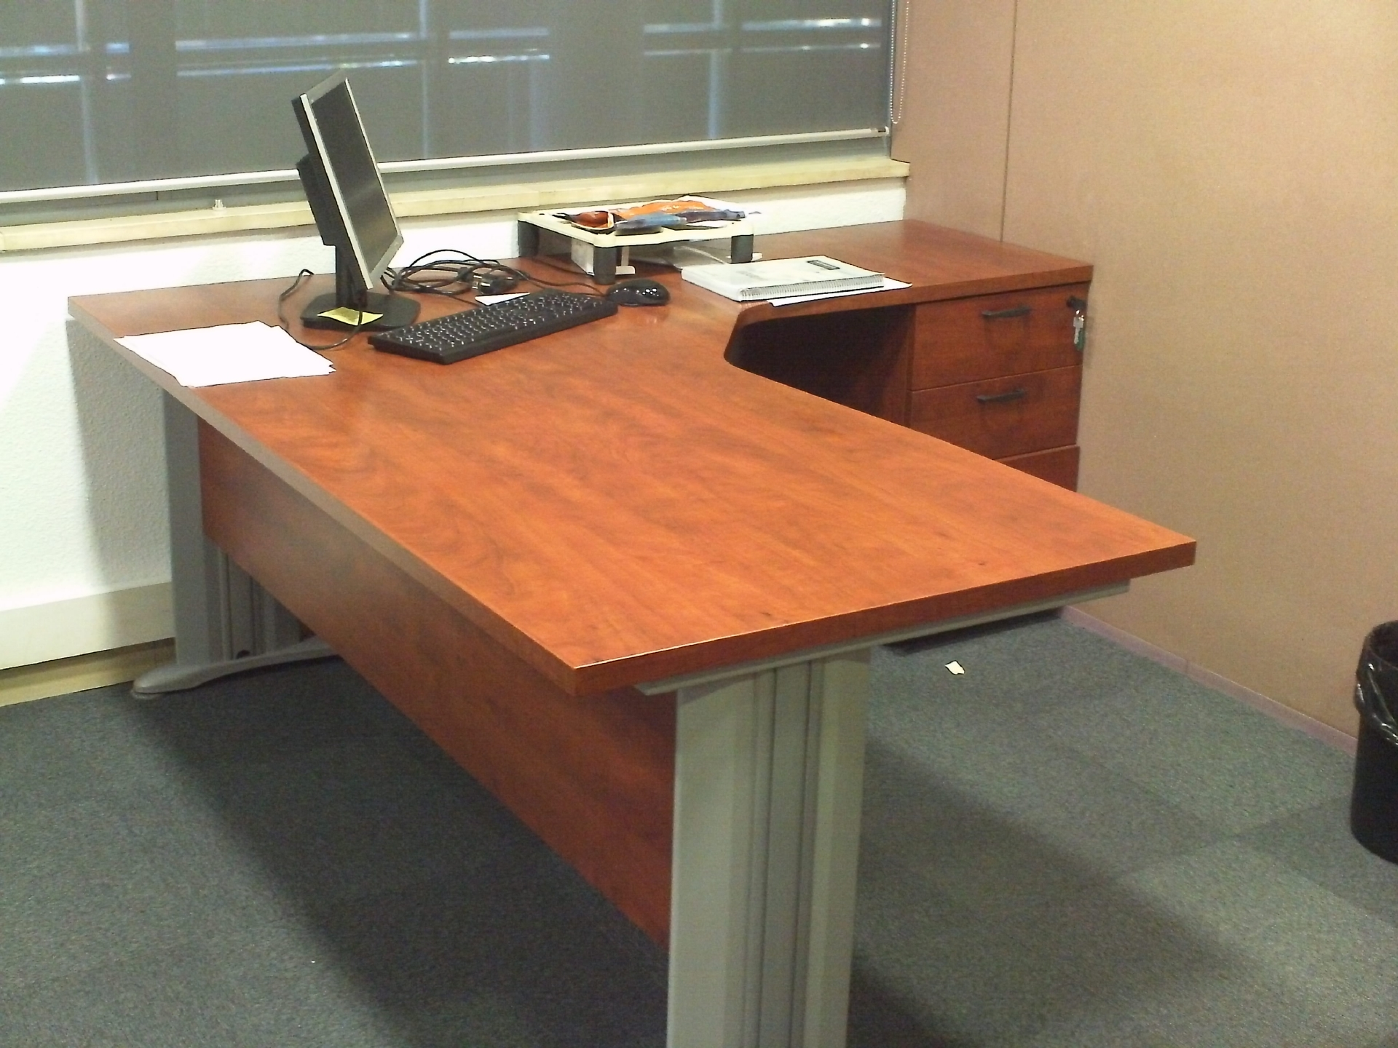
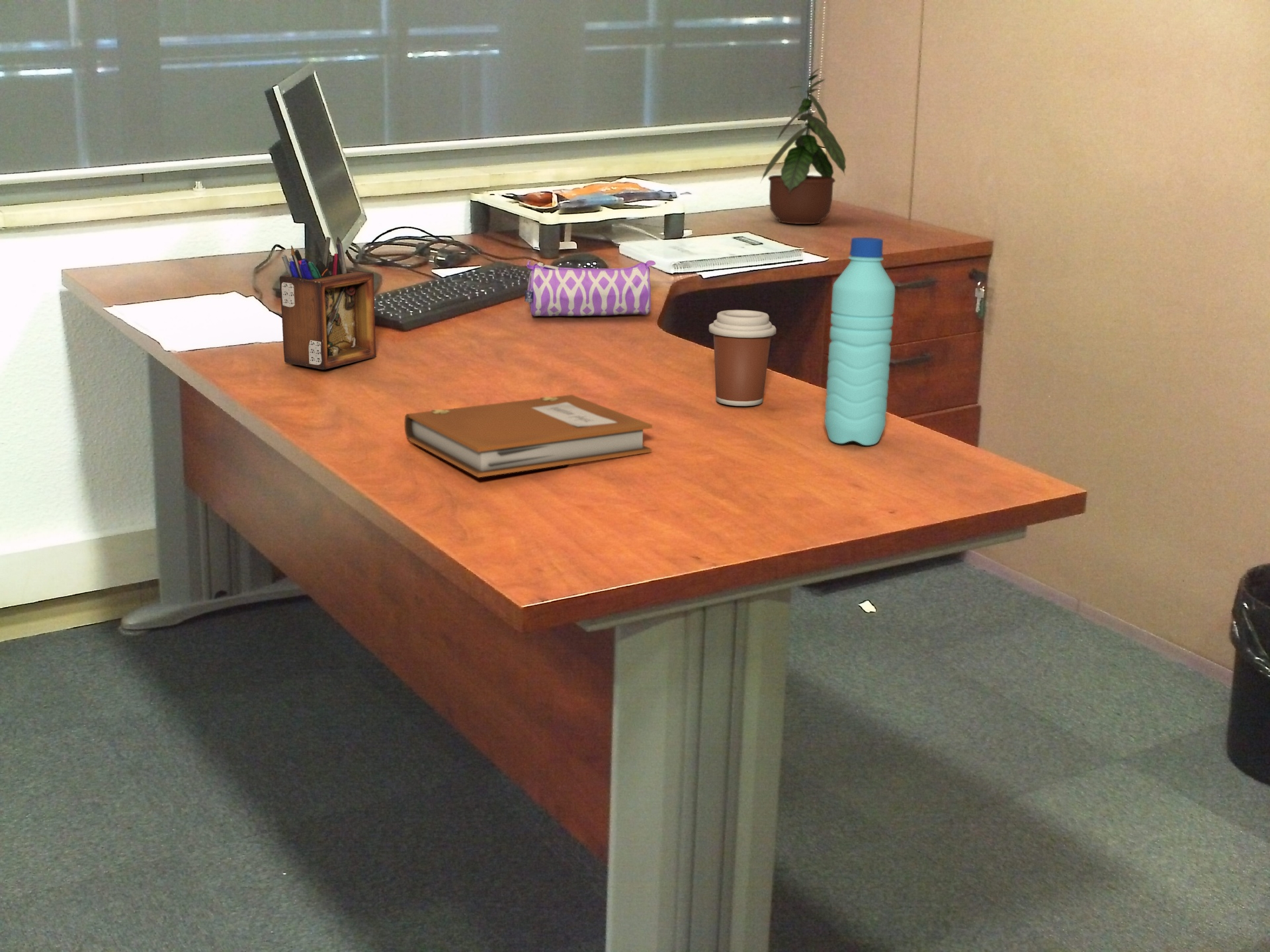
+ coffee cup [708,309,777,407]
+ desk organizer [279,236,376,370]
+ potted plant [759,67,847,225]
+ notebook [404,394,653,478]
+ water bottle [824,237,896,446]
+ pencil case [524,260,656,317]
